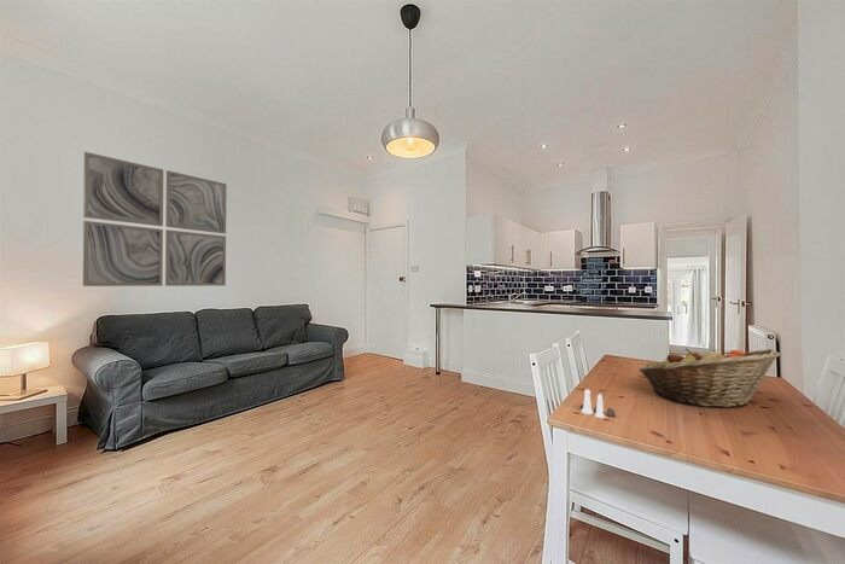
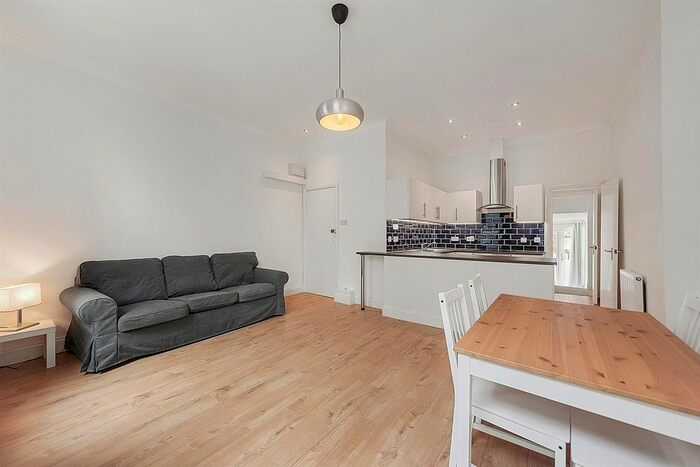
- salt and pepper shaker set [579,388,617,419]
- fruit basket [639,347,781,408]
- wall art [82,151,228,287]
